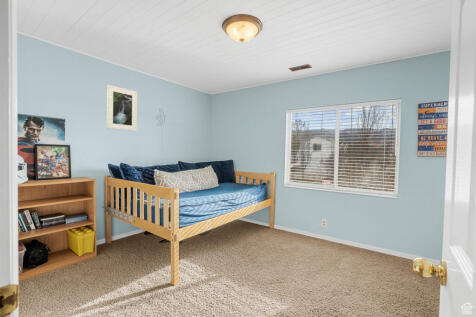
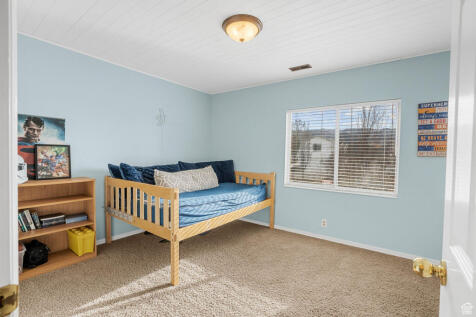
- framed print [106,84,138,132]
